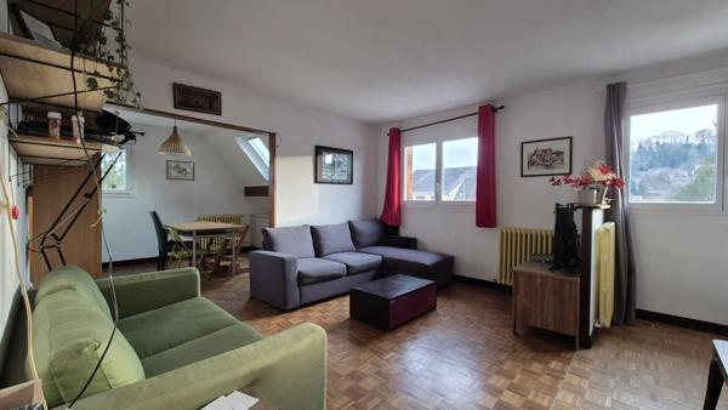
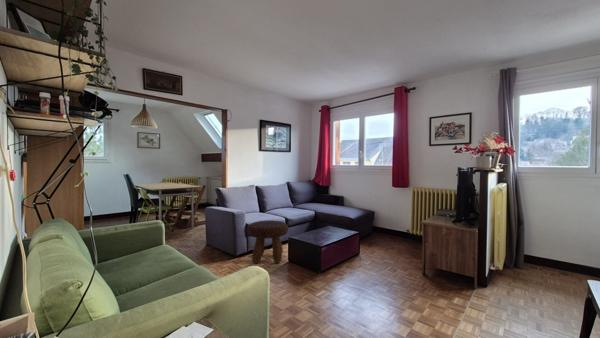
+ footstool [246,219,289,264]
